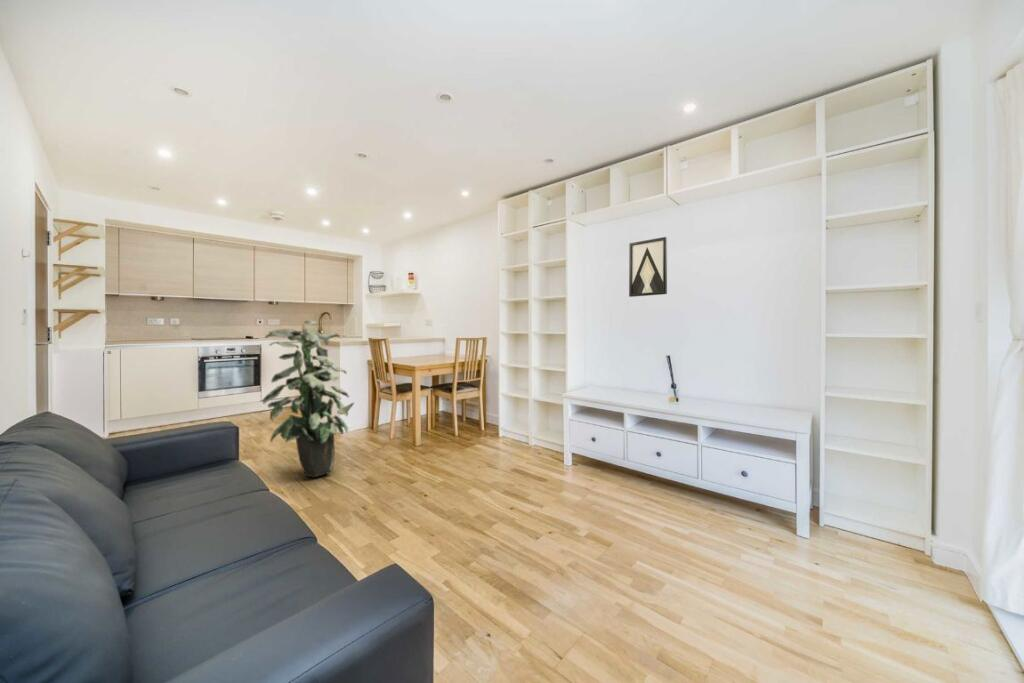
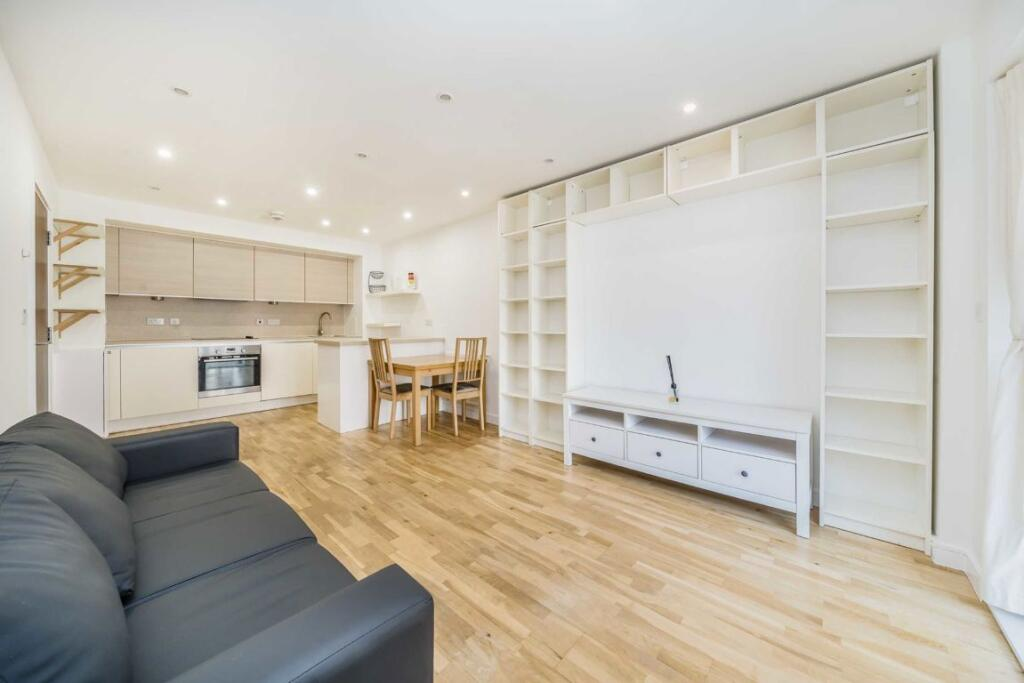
- indoor plant [261,319,355,478]
- wall art [628,236,668,298]
